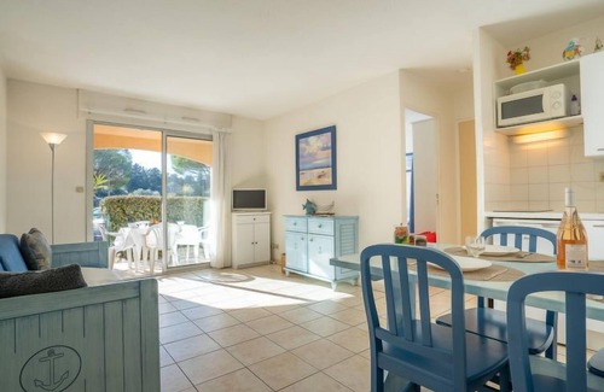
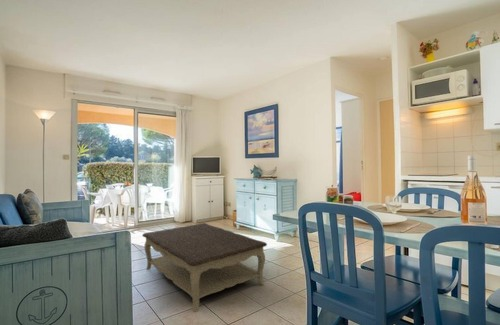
+ coffee table [141,222,268,313]
